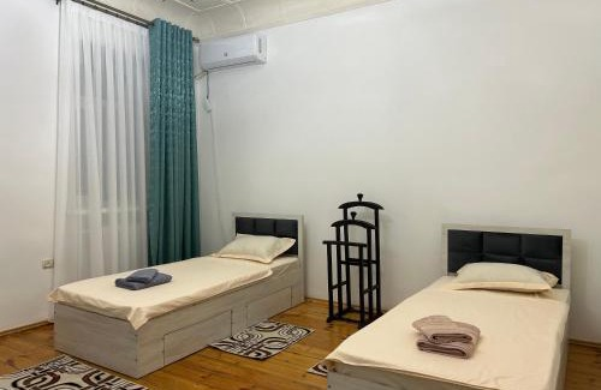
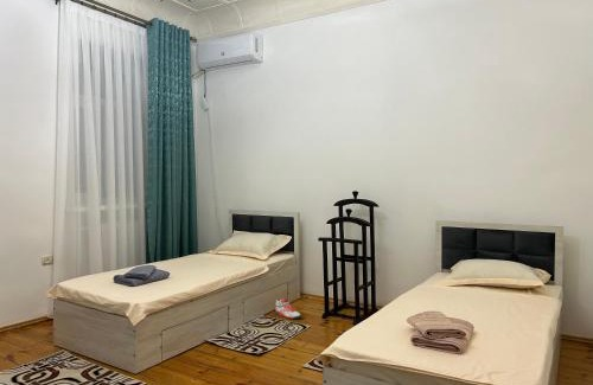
+ sneaker [274,297,302,320]
